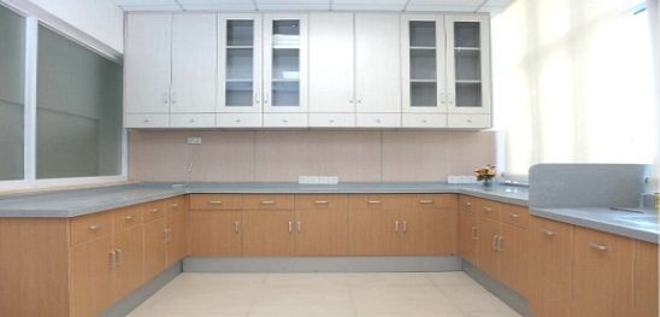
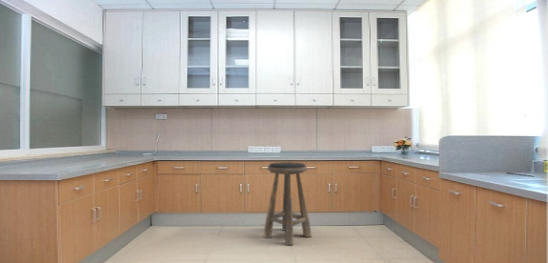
+ stool [262,161,313,246]
